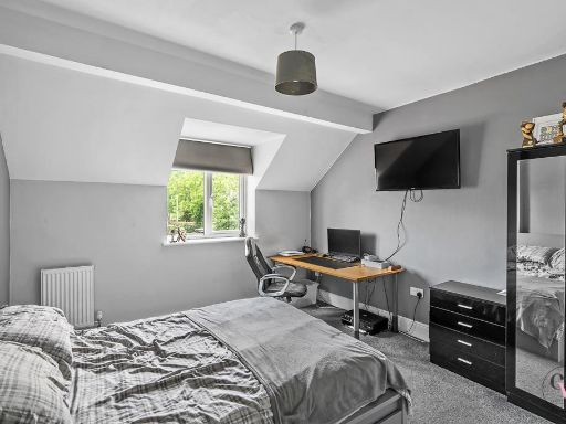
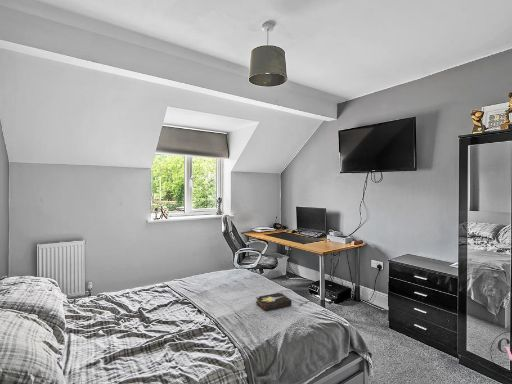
+ hardback book [255,291,292,312]
